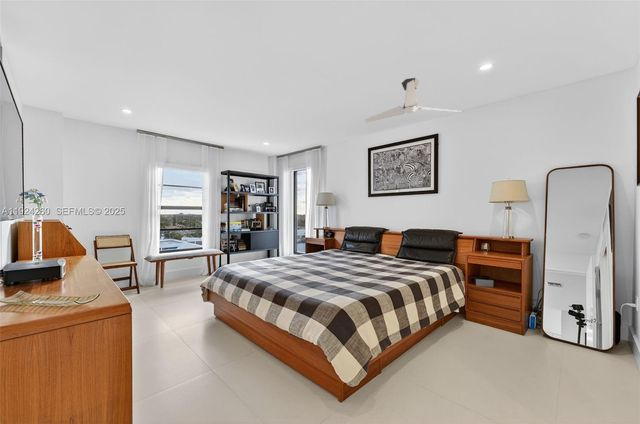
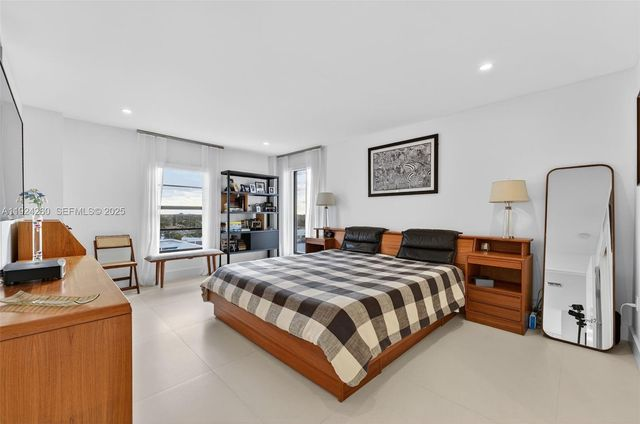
- ceiling fan [364,77,463,123]
